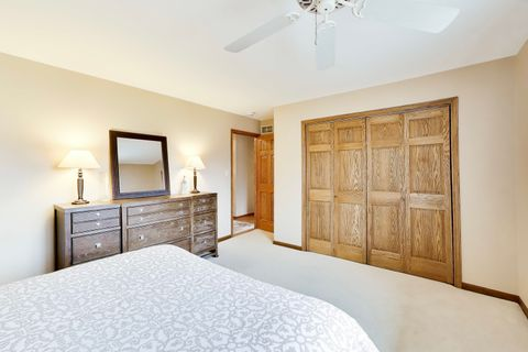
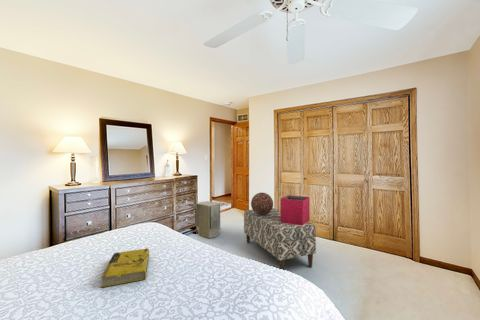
+ storage bin [279,194,311,226]
+ book [100,247,150,288]
+ air purifier [195,200,221,239]
+ decorative sphere [250,192,274,215]
+ bench [243,207,317,271]
